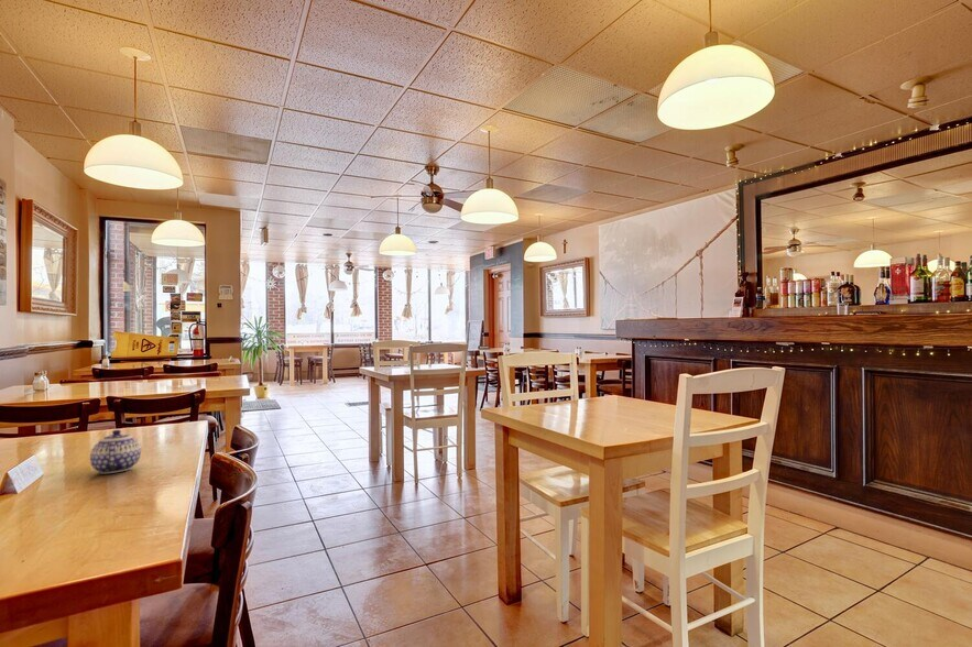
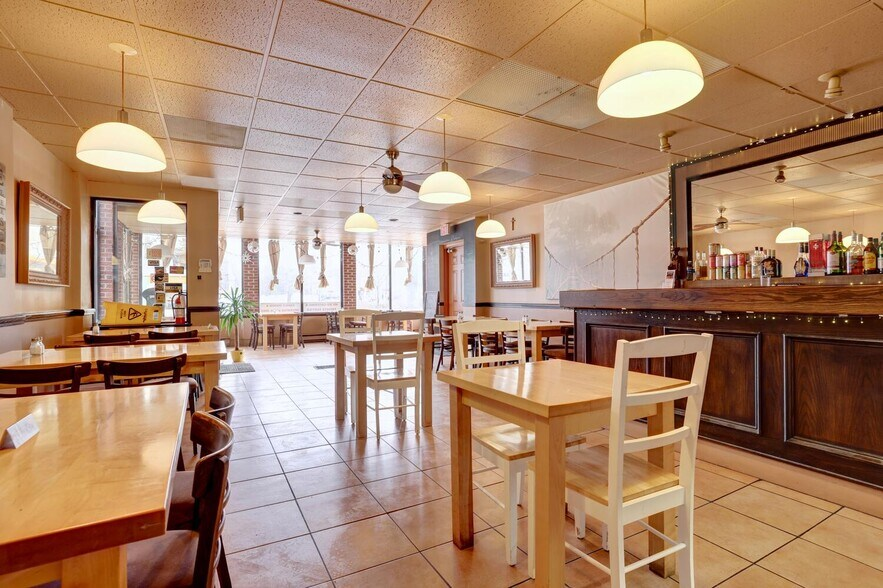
- teapot [89,429,142,474]
